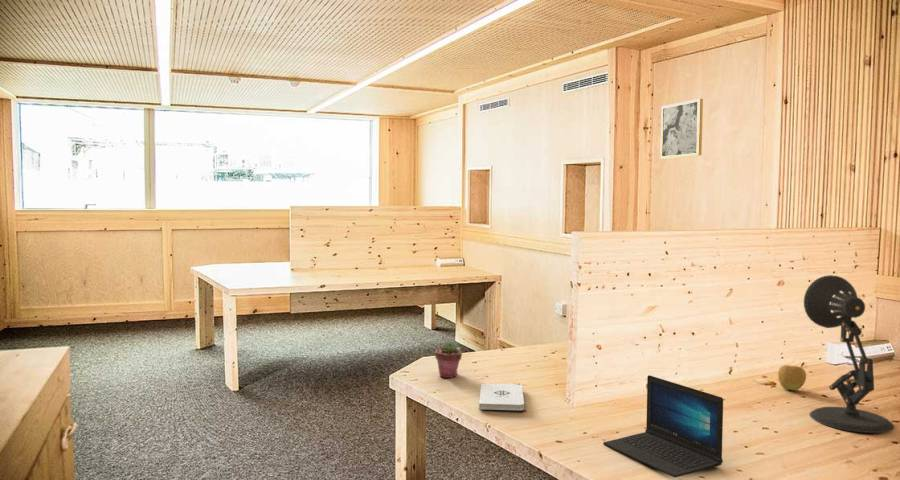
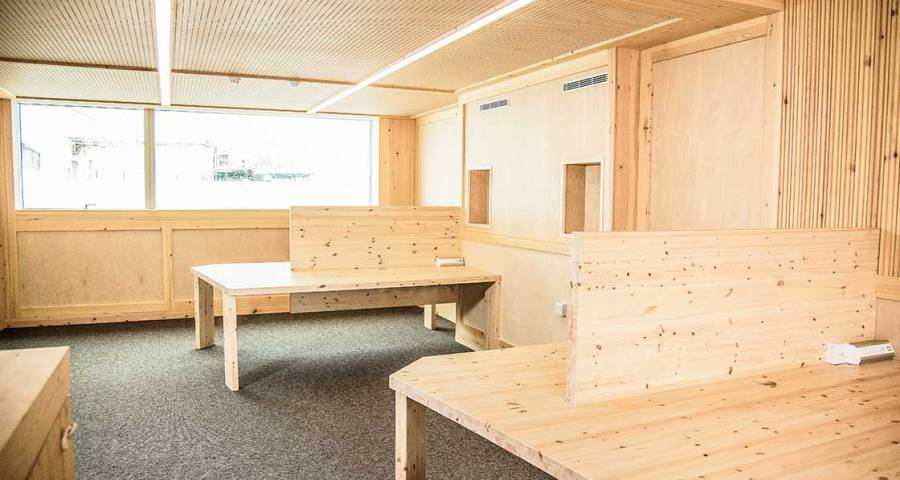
- wall art [659,98,704,160]
- notepad [478,383,525,411]
- laptop [603,374,724,478]
- apple [777,364,807,391]
- potted succulent [434,340,463,379]
- desk lamp [803,274,895,434]
